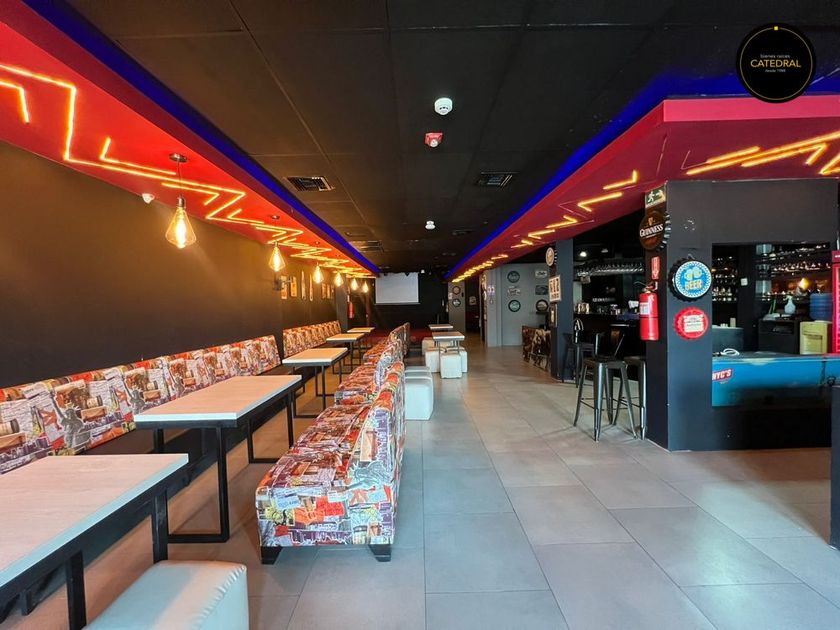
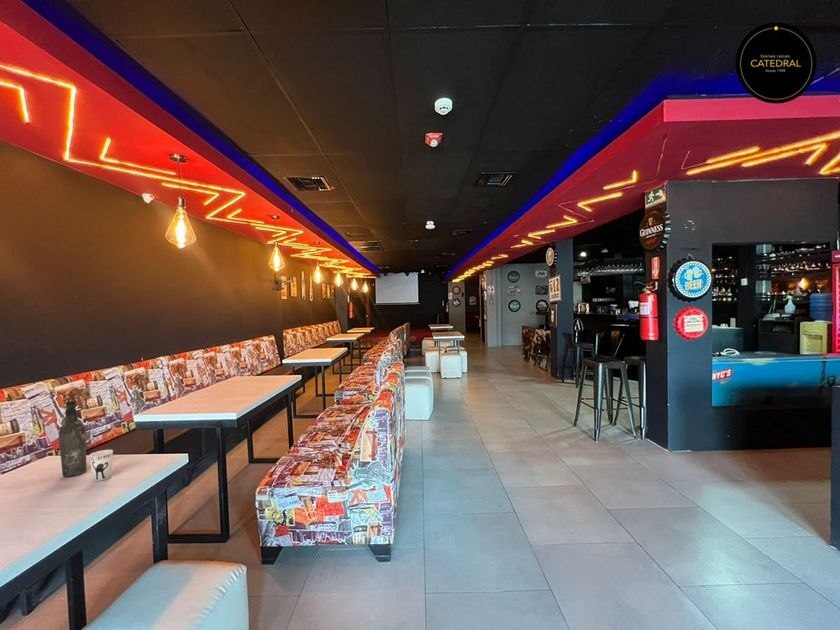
+ cup [88,449,114,482]
+ beer bottle [58,399,88,478]
